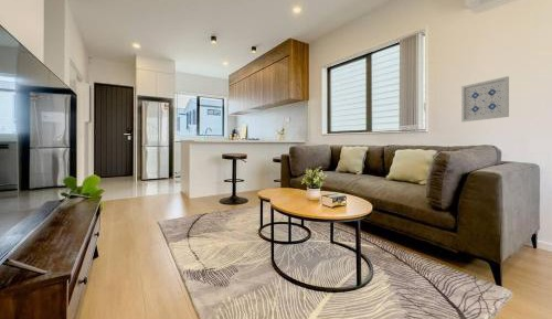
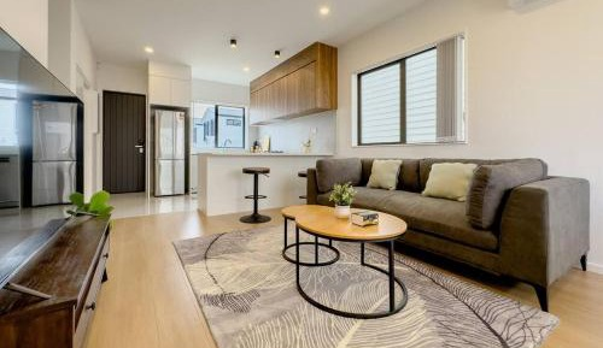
- wall art [460,75,510,123]
